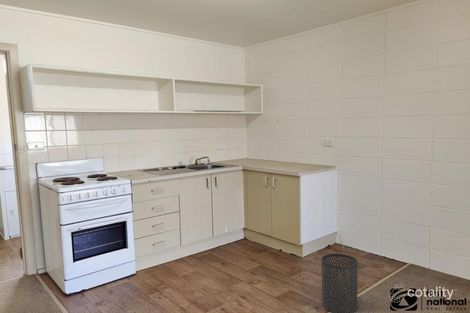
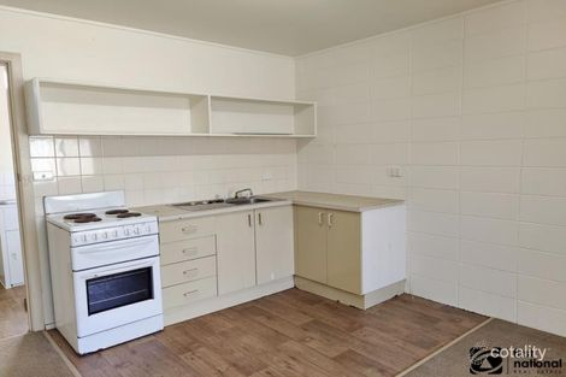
- trash can [320,253,359,313]
